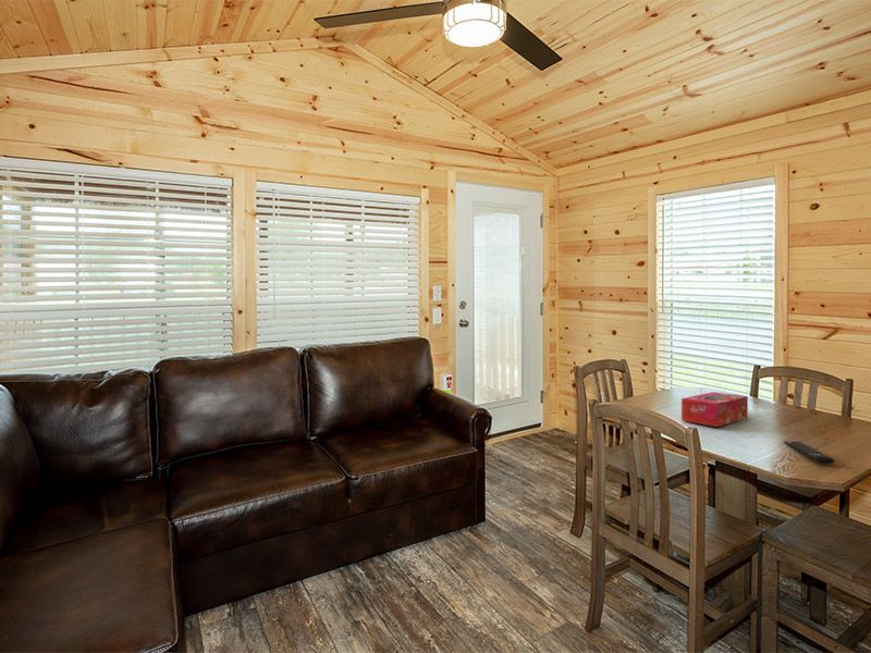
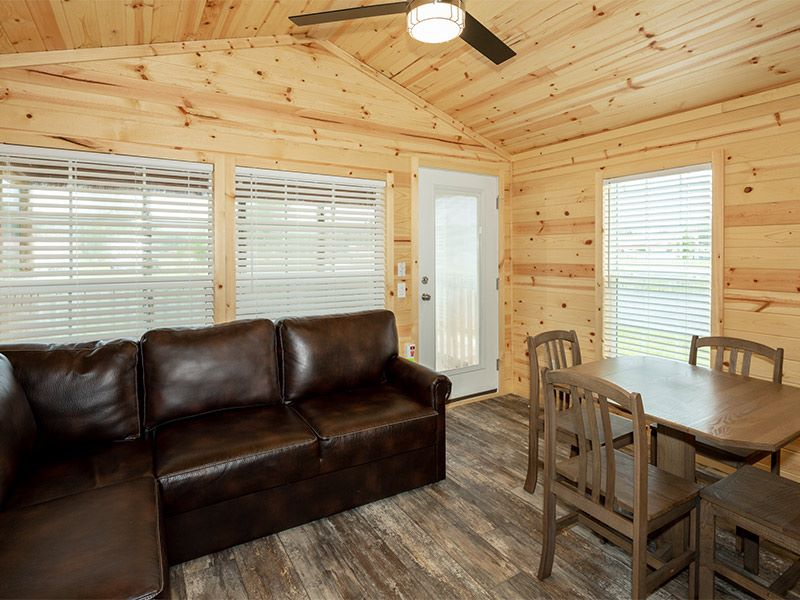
- tissue box [680,391,749,428]
- remote control [784,440,835,465]
